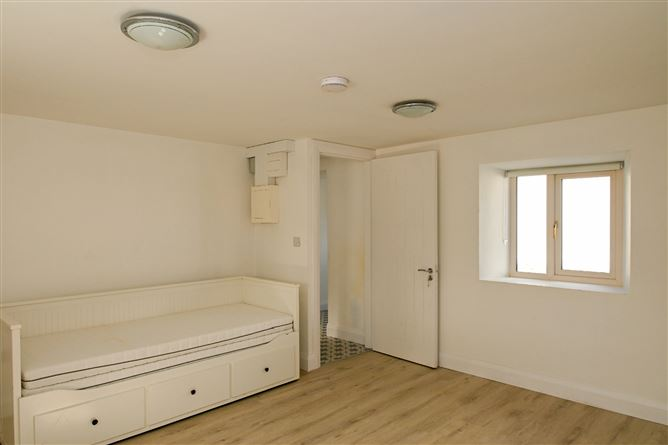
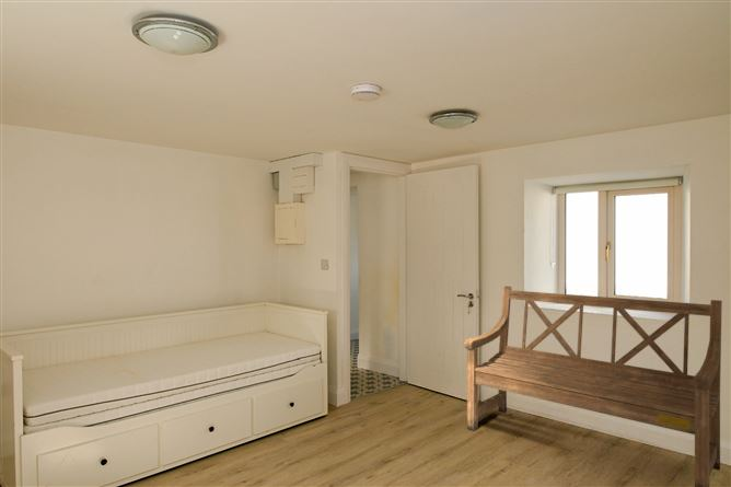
+ bench [463,286,723,487]
